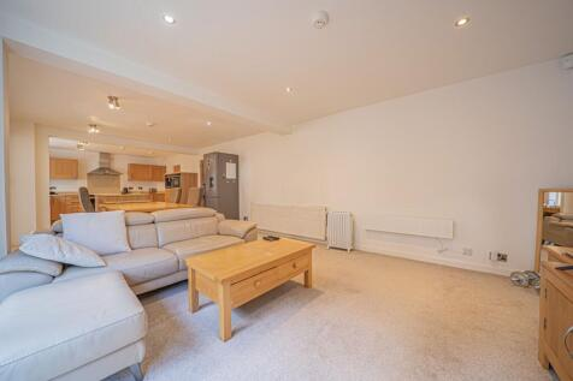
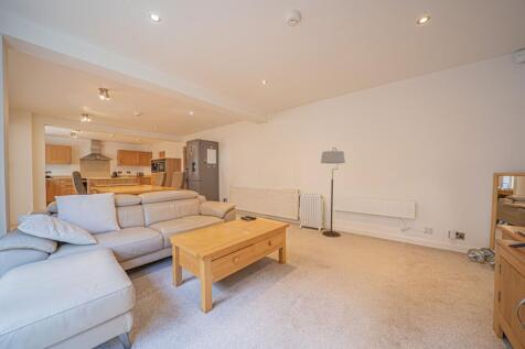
+ floor lamp [320,146,346,238]
